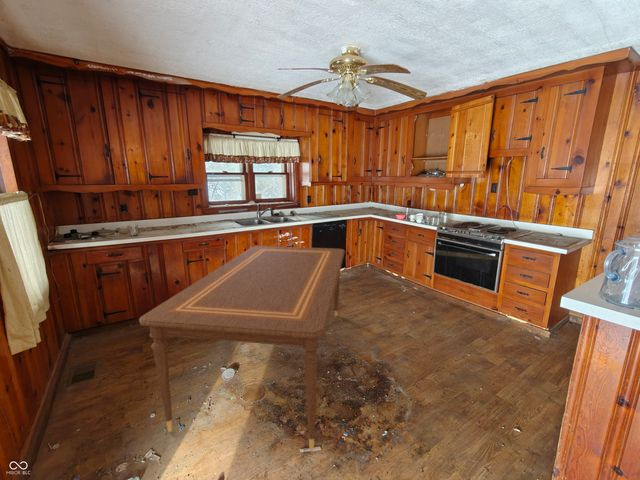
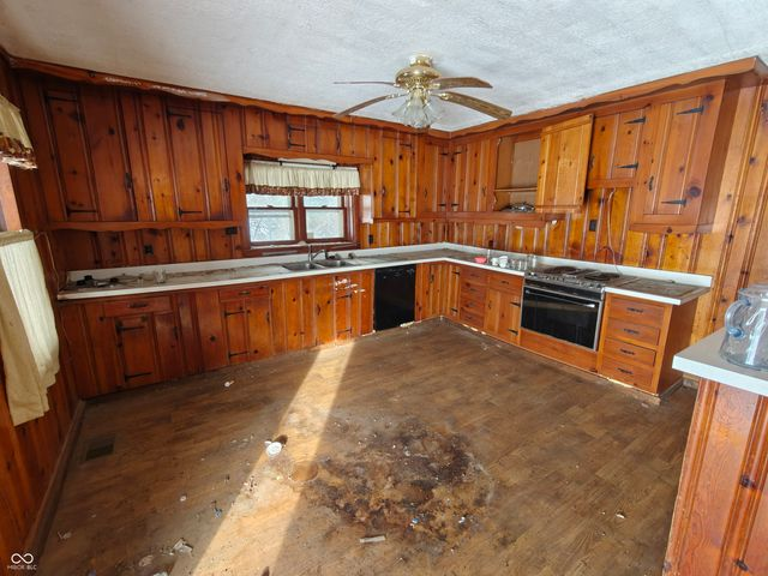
- dining table [138,245,346,451]
